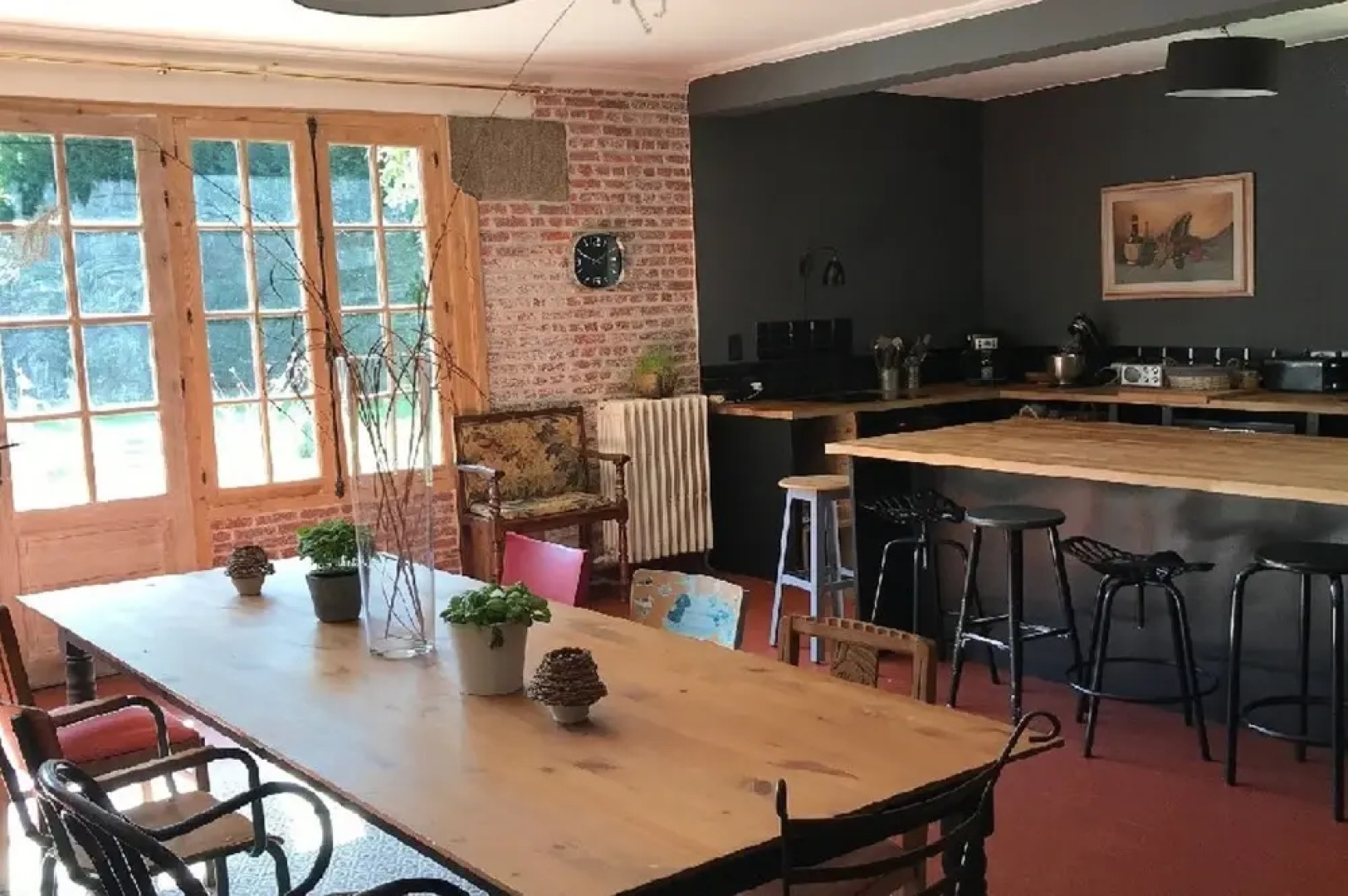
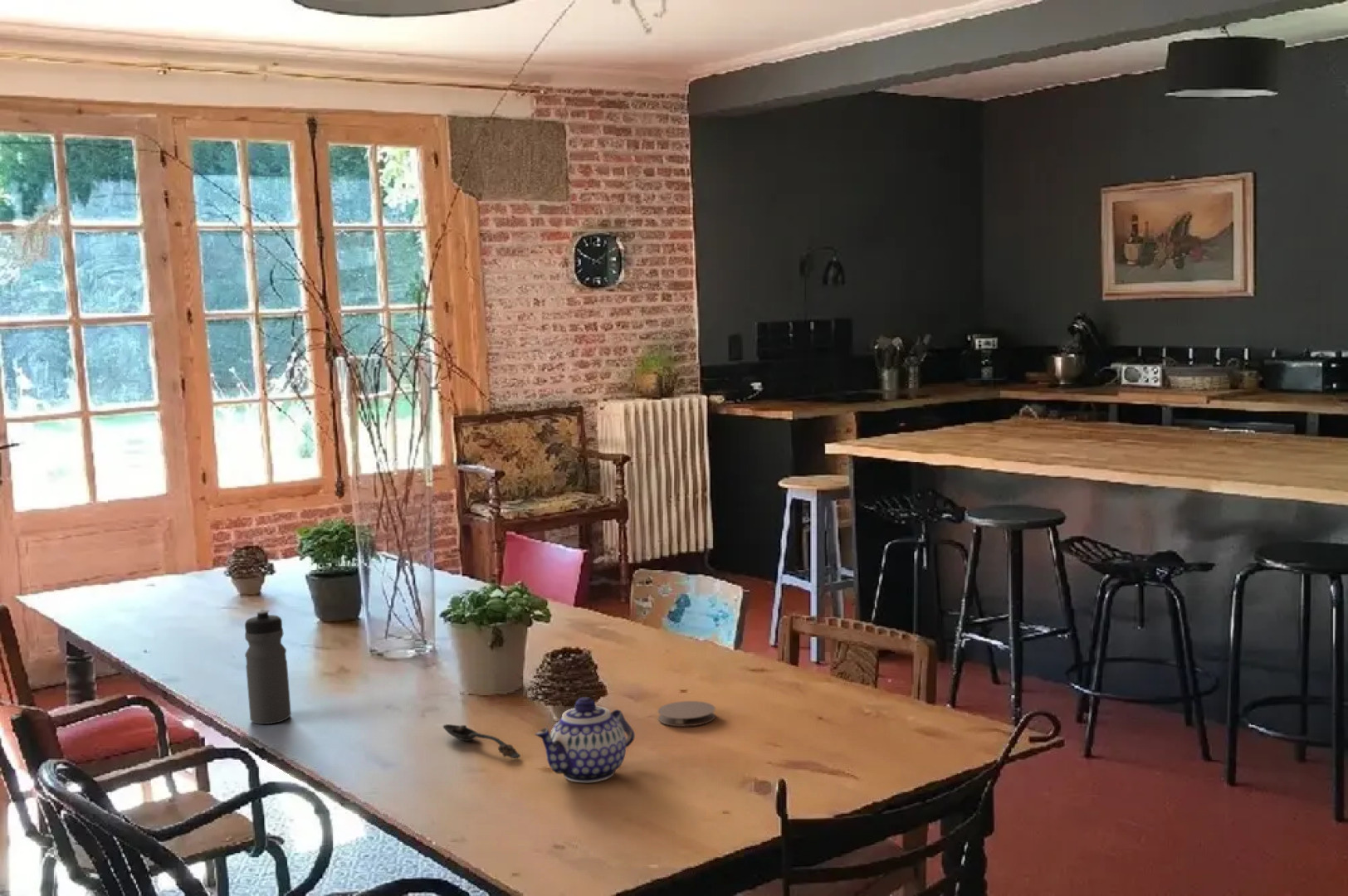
+ coaster [657,700,716,727]
+ water bottle [244,609,292,725]
+ spoon [442,723,521,759]
+ teapot [534,696,636,783]
